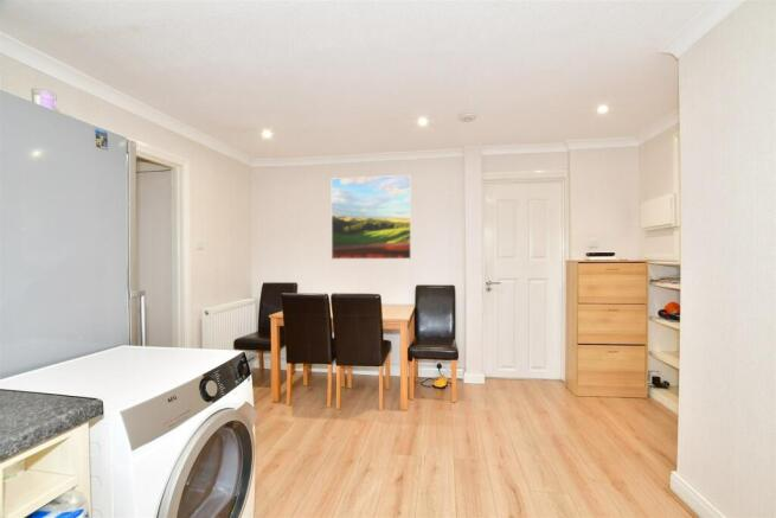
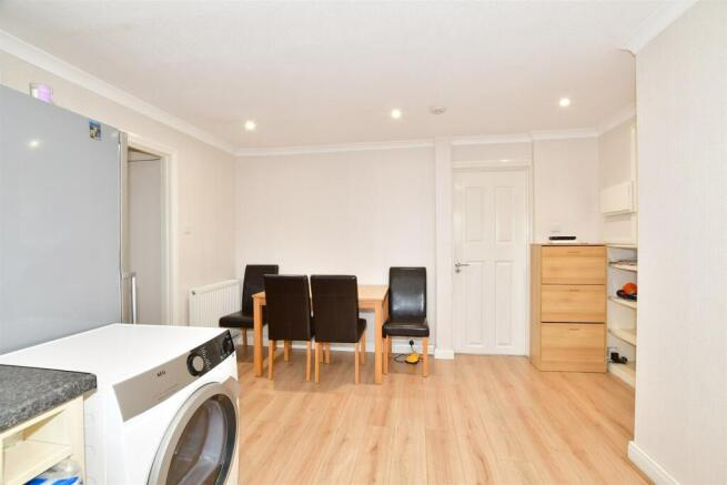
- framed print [331,174,412,261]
